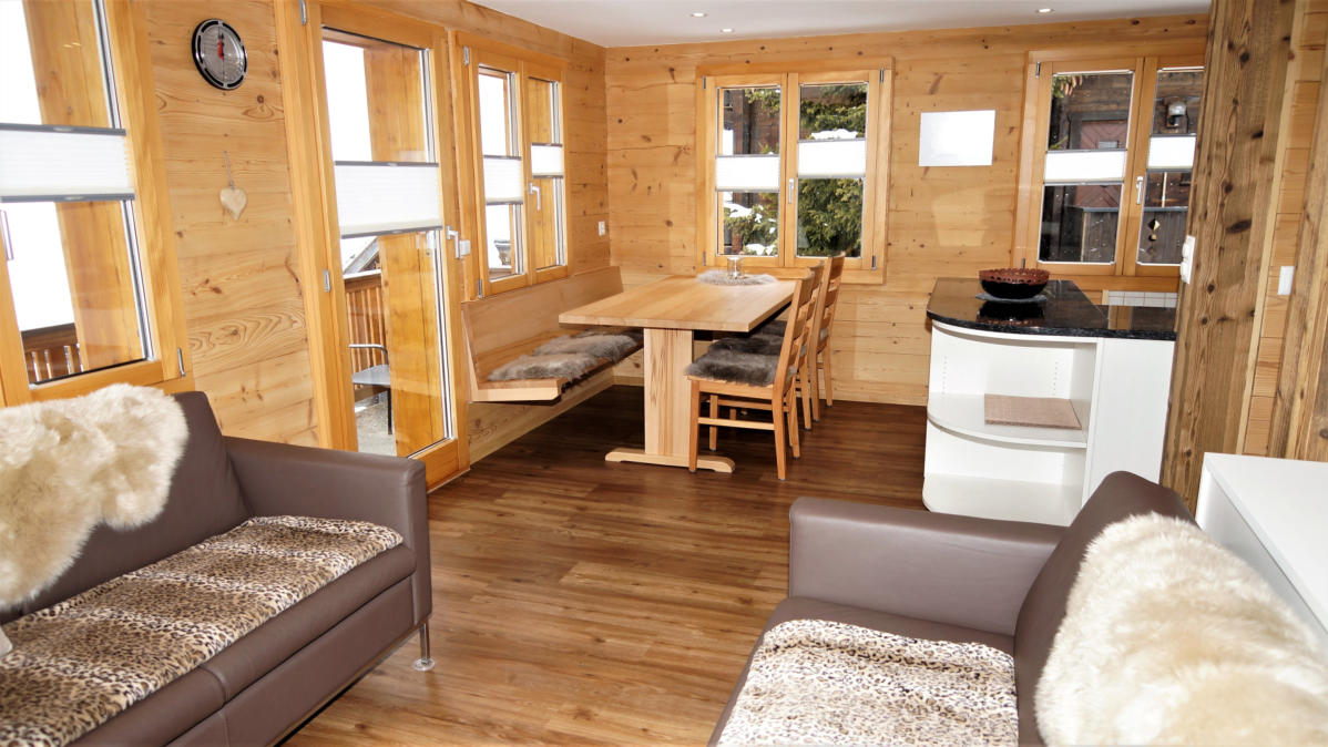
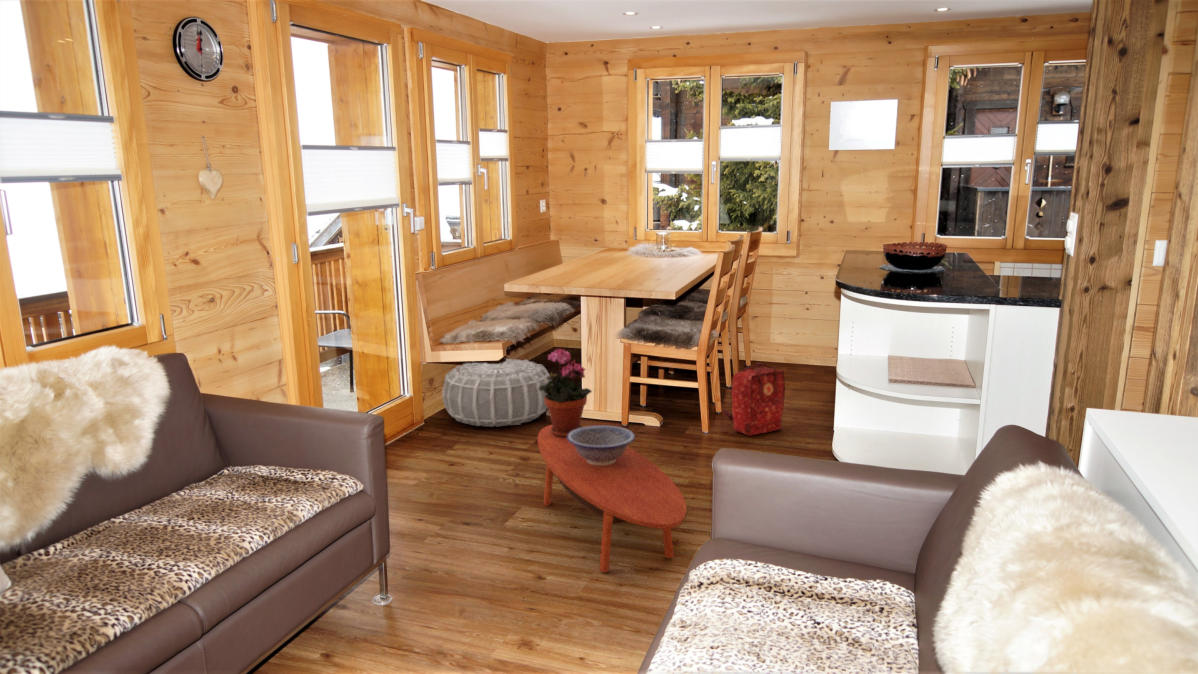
+ backpack [722,361,786,437]
+ air purifier [441,358,553,428]
+ decorative bowl [567,424,636,465]
+ coffee table [536,424,688,574]
+ potted plant [539,347,593,437]
